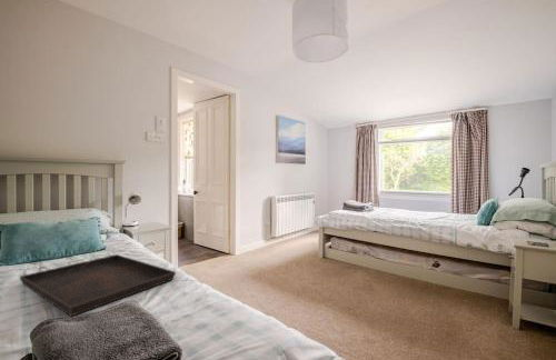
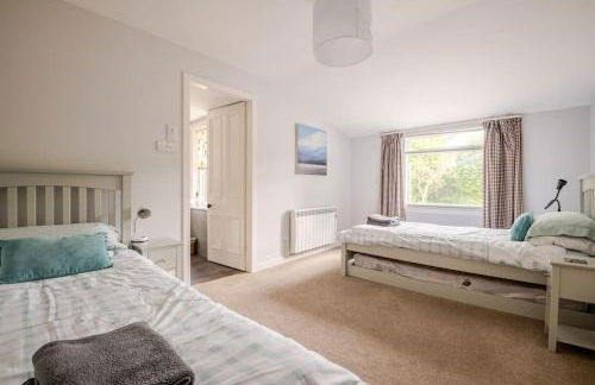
- serving tray [19,253,177,317]
